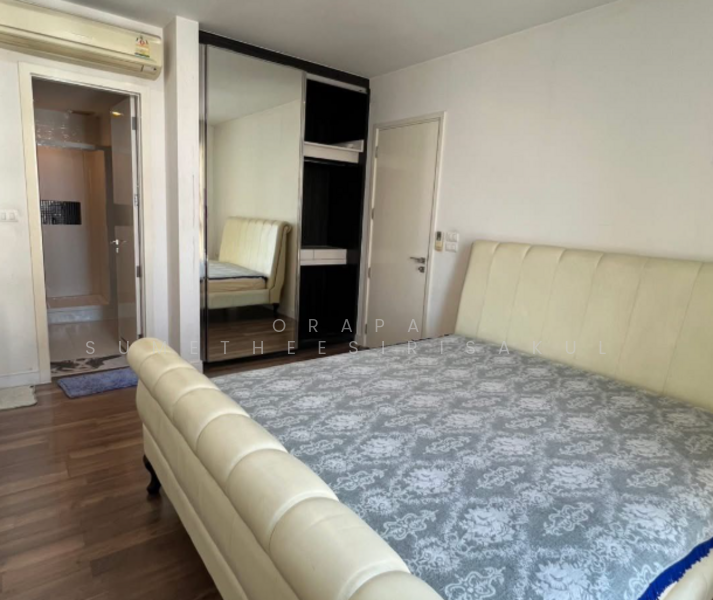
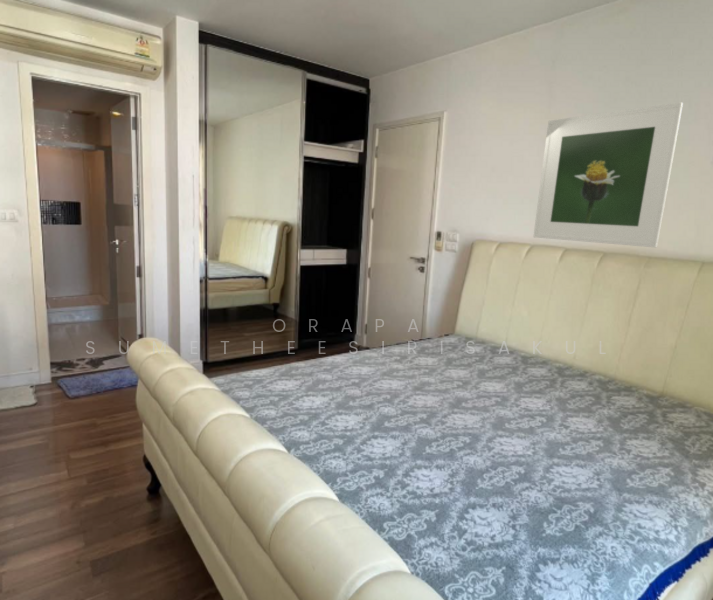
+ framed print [532,101,684,248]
